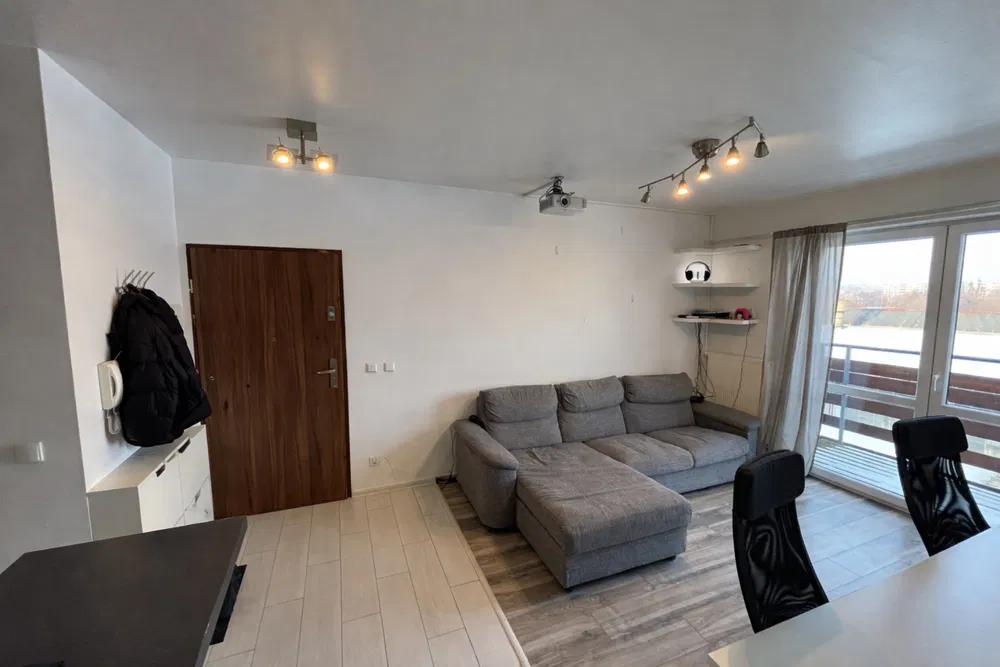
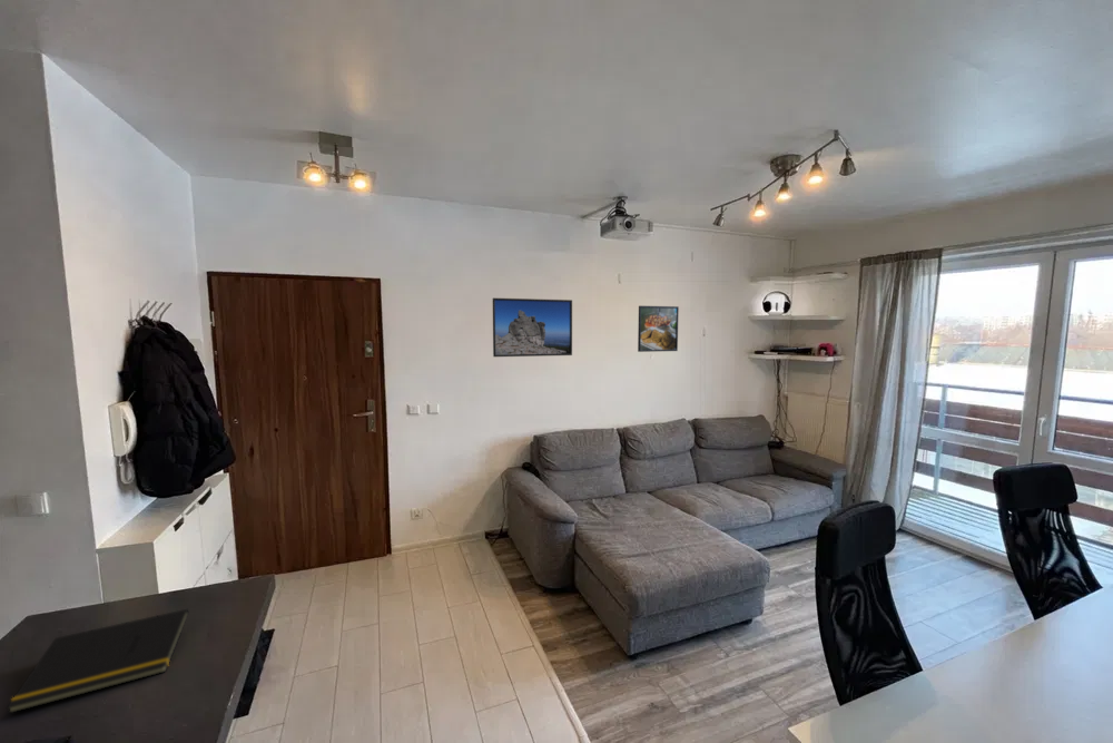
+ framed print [492,297,573,358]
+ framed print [637,305,680,353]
+ notepad [6,608,190,715]
